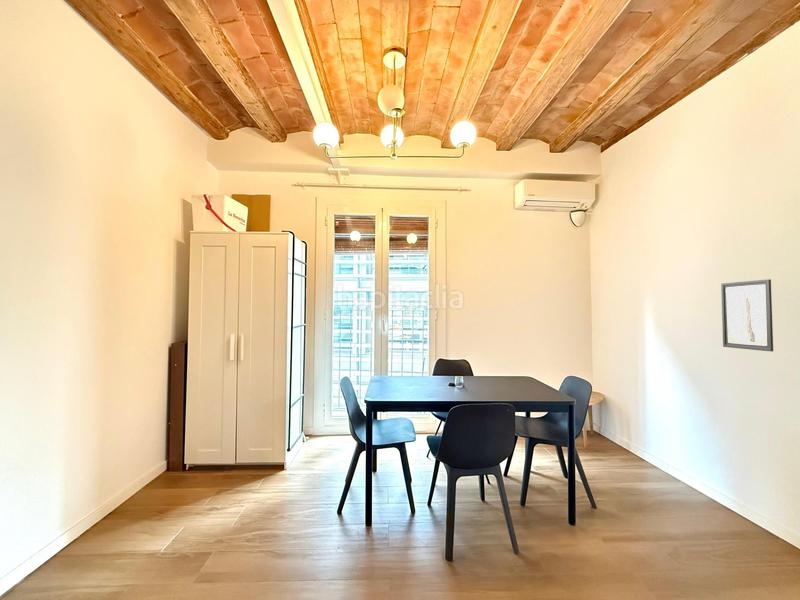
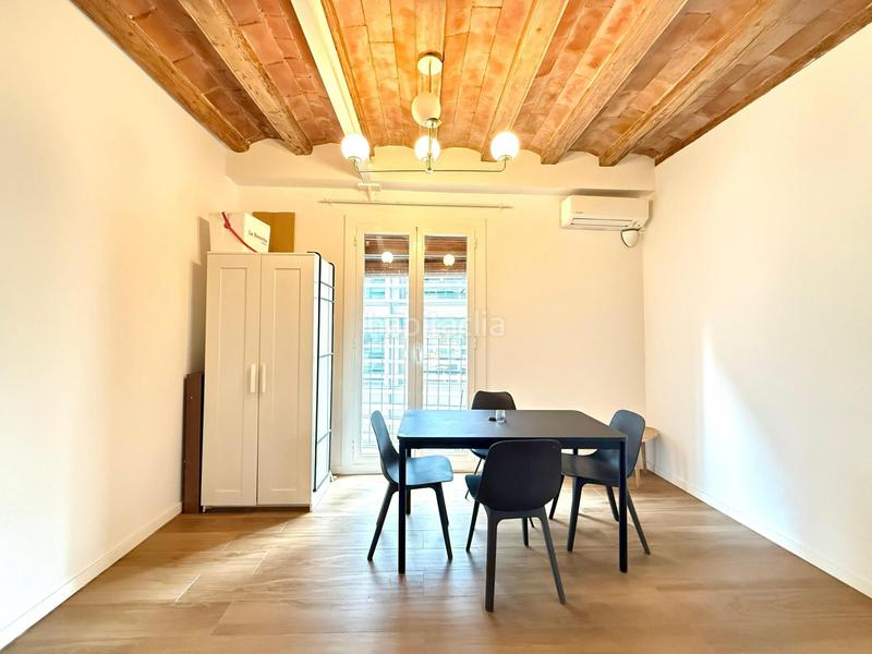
- wall art [720,278,774,352]
